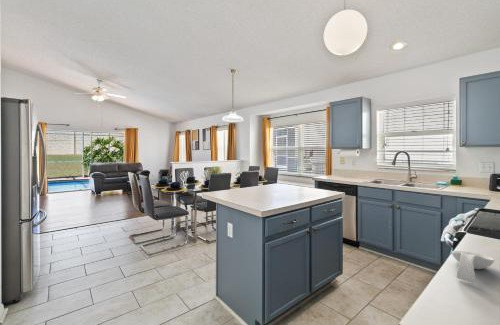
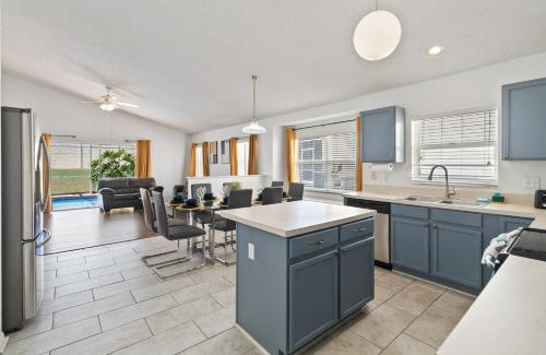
- spoon rest [450,250,495,284]
